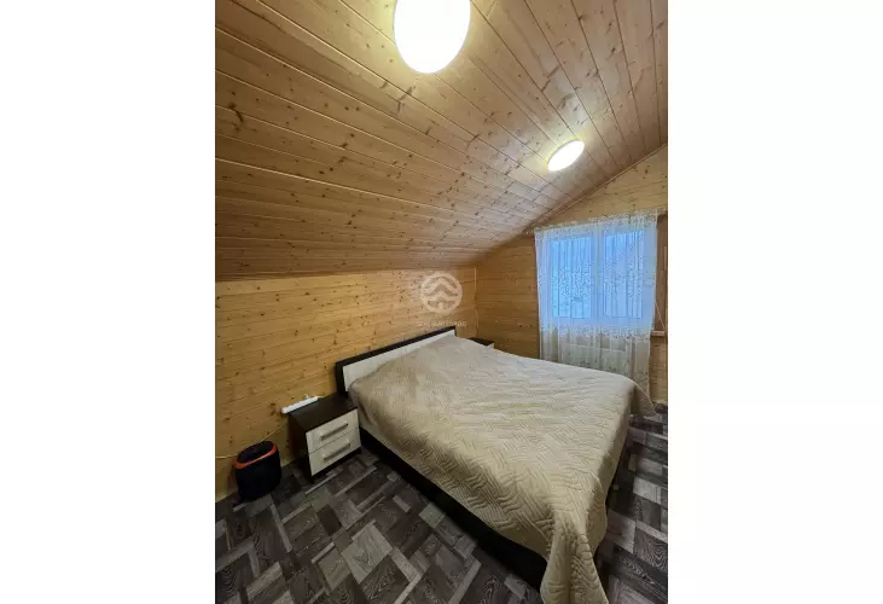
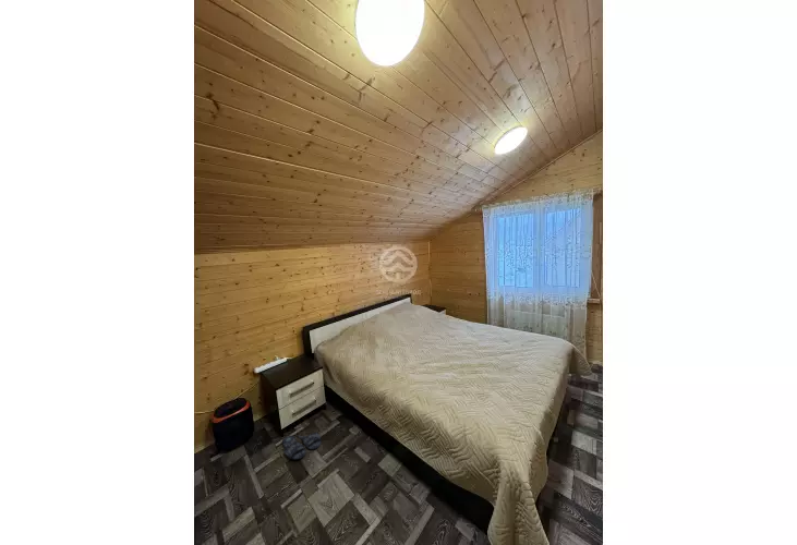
+ slippers [281,432,323,460]
